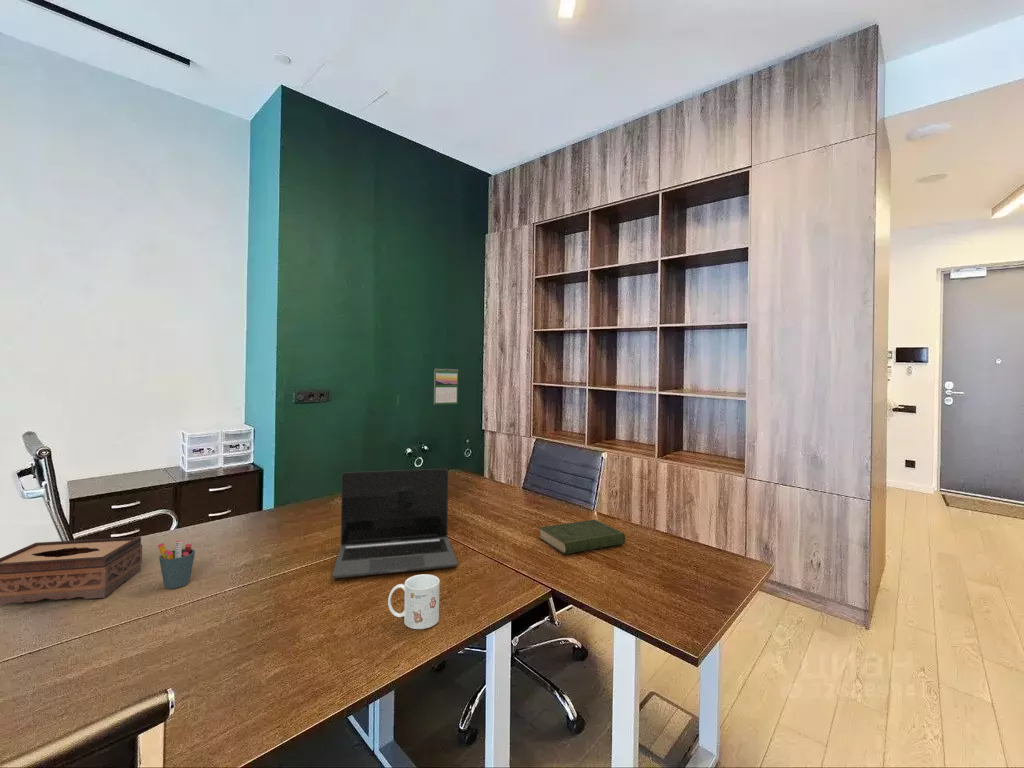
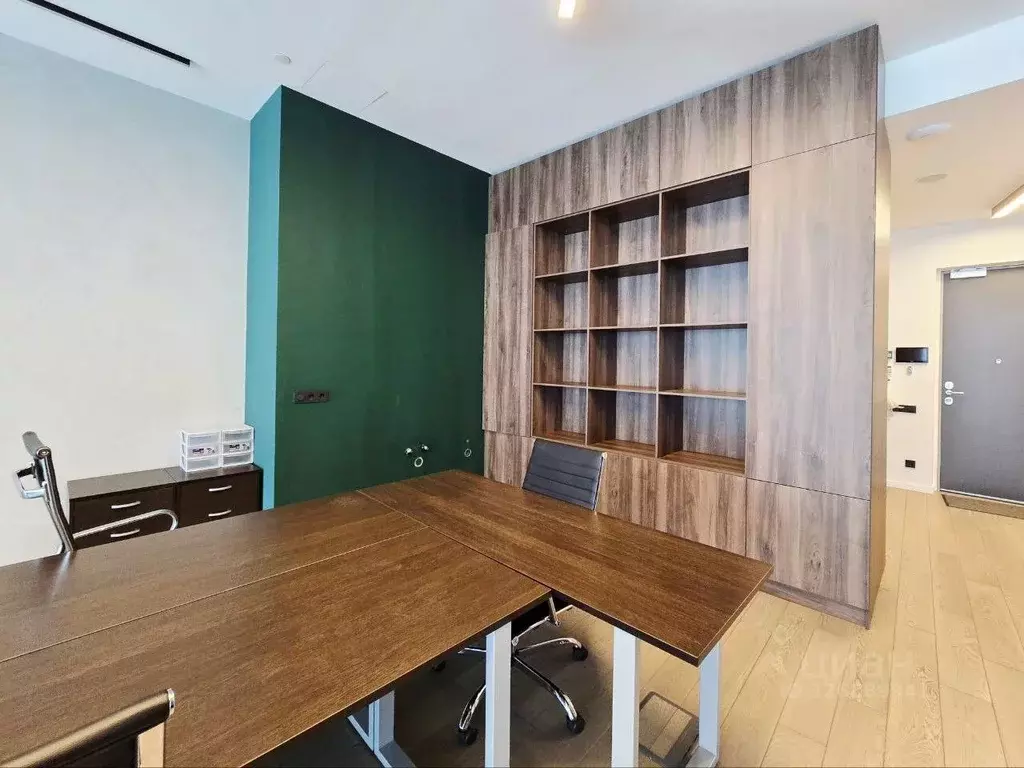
- laptop [332,468,459,579]
- tissue box [0,536,143,607]
- mug [387,573,440,630]
- calendar [433,368,459,406]
- pen holder [157,540,196,590]
- book [539,519,626,555]
